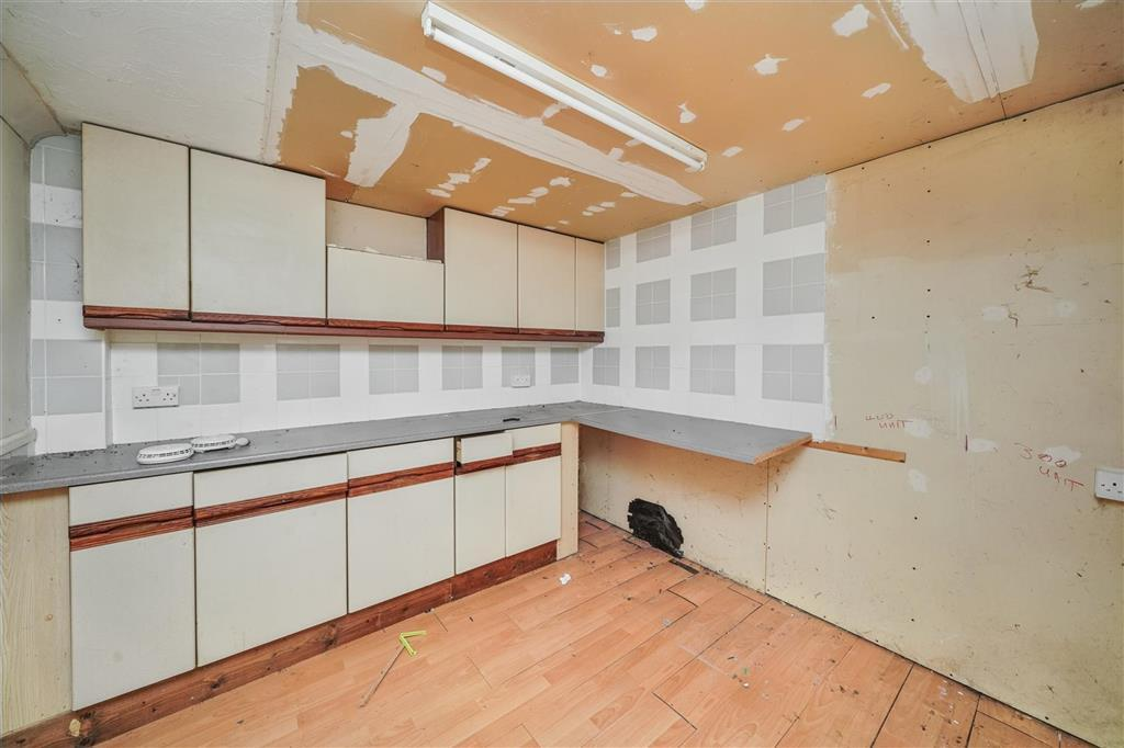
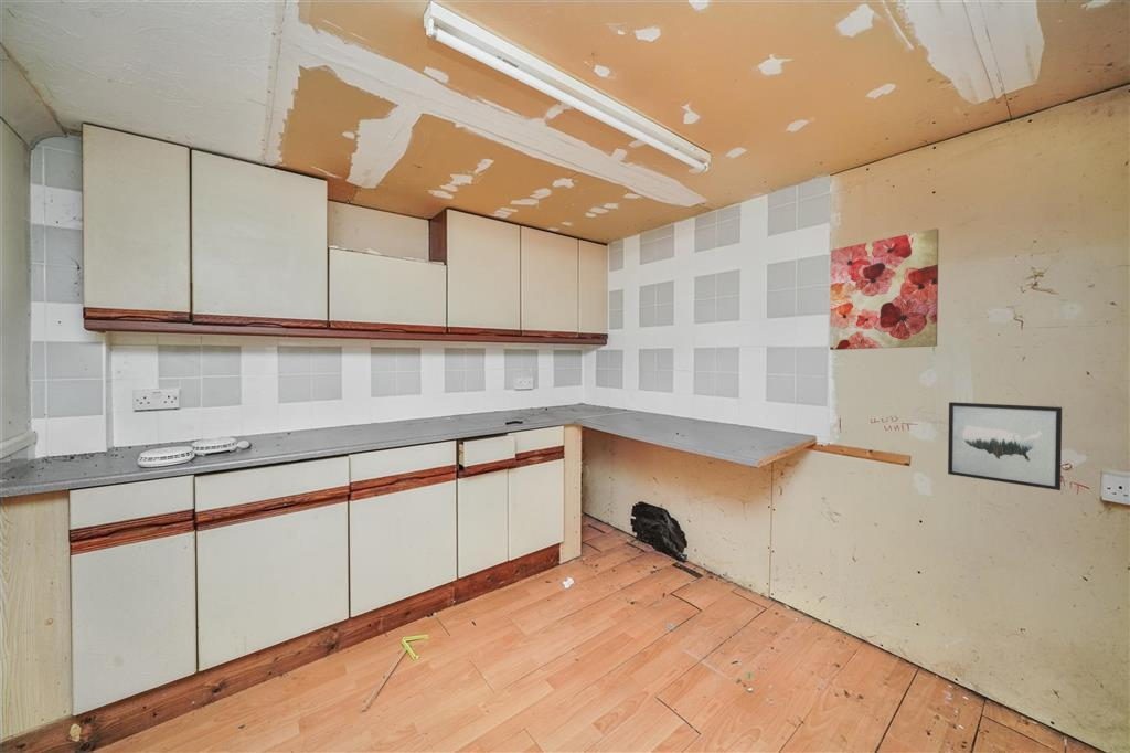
+ wall art [829,227,940,351]
+ wall art [947,401,1063,491]
